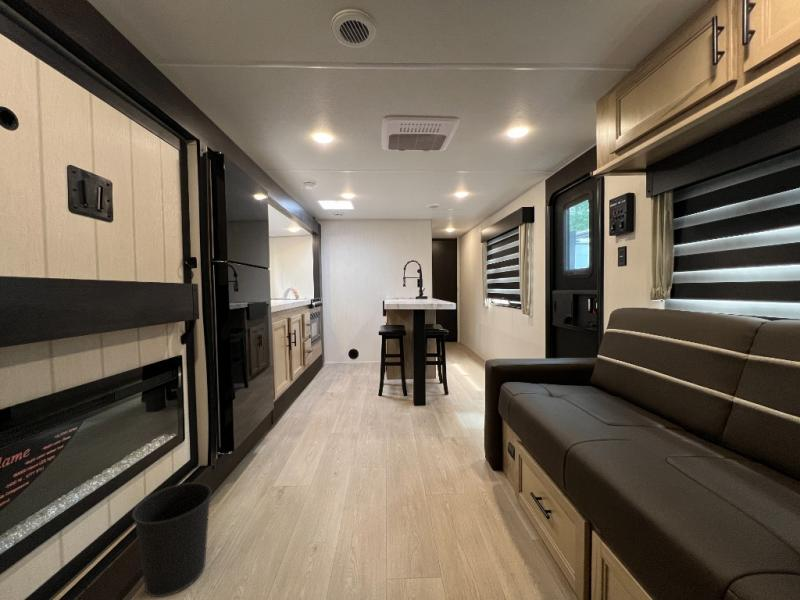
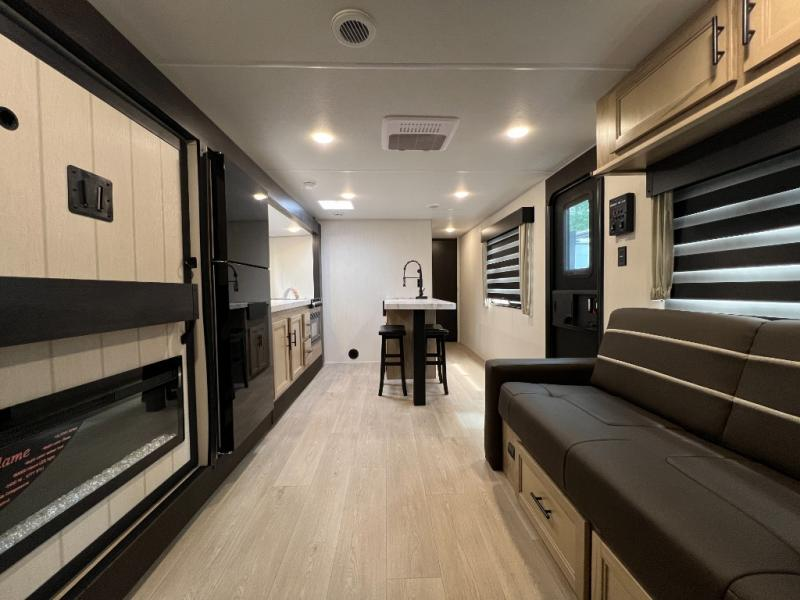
- wastebasket [131,481,212,598]
